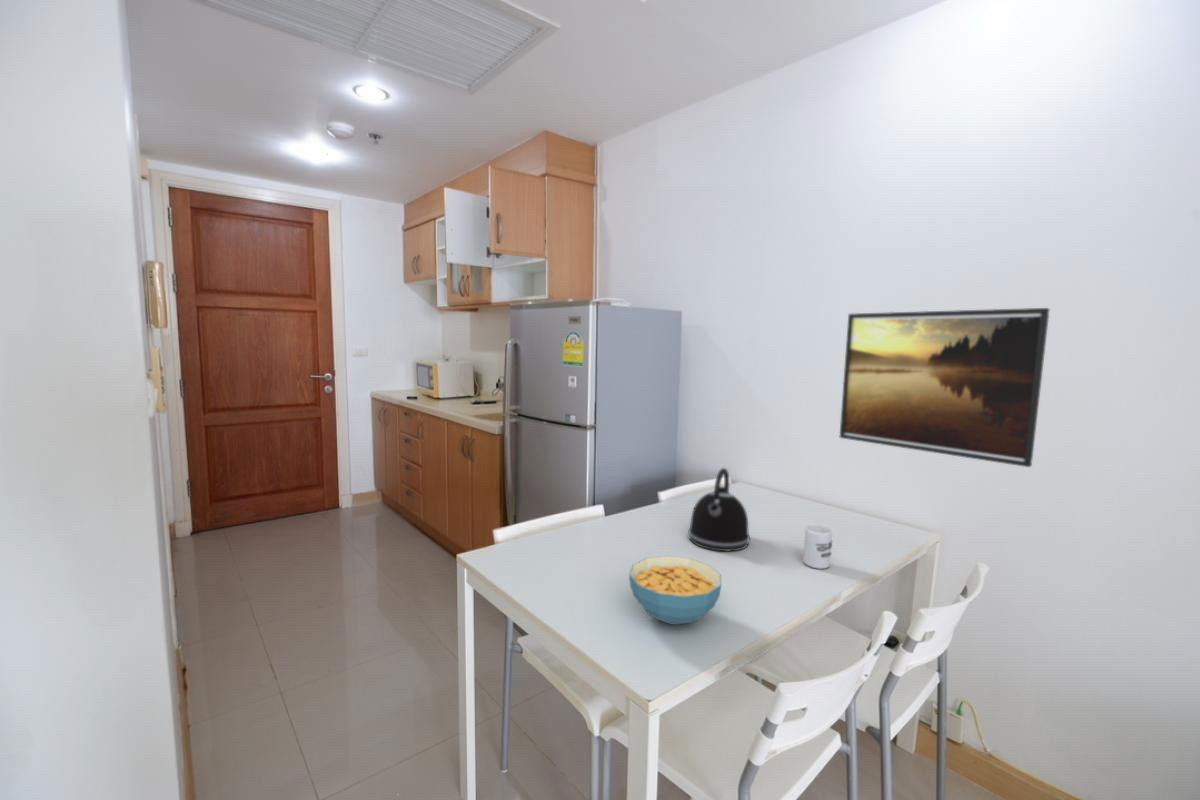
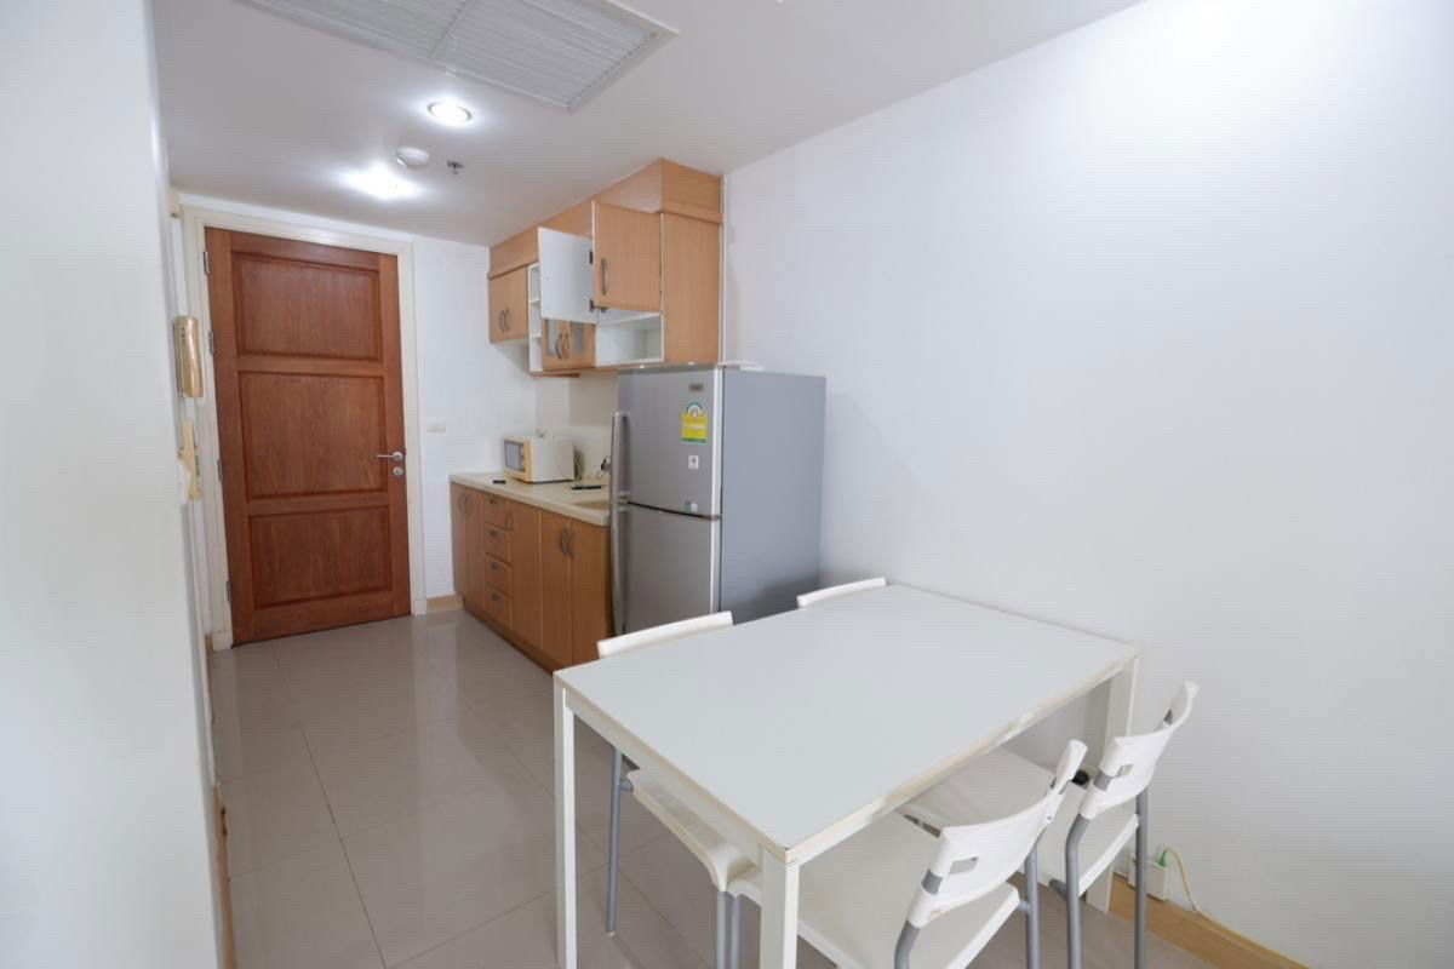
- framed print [839,307,1051,468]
- cereal bowl [628,555,722,626]
- cup [802,524,833,570]
- kettle [687,467,751,552]
